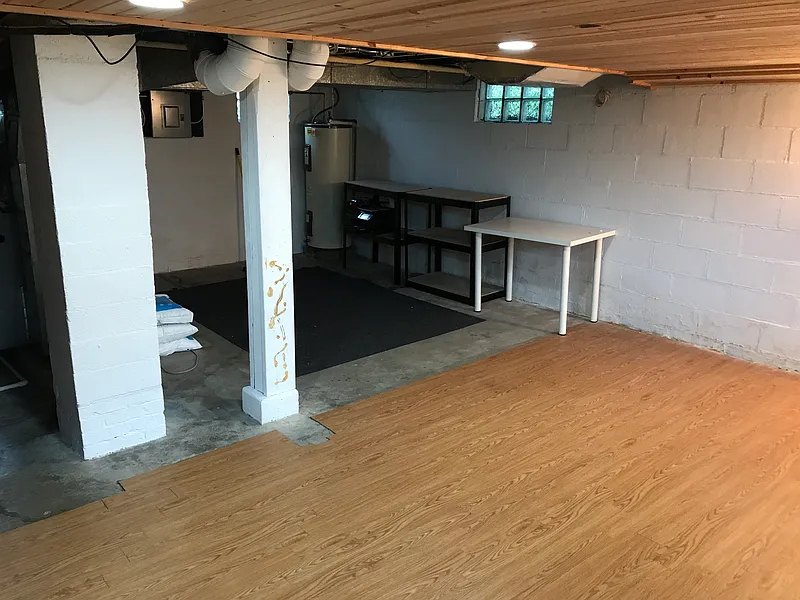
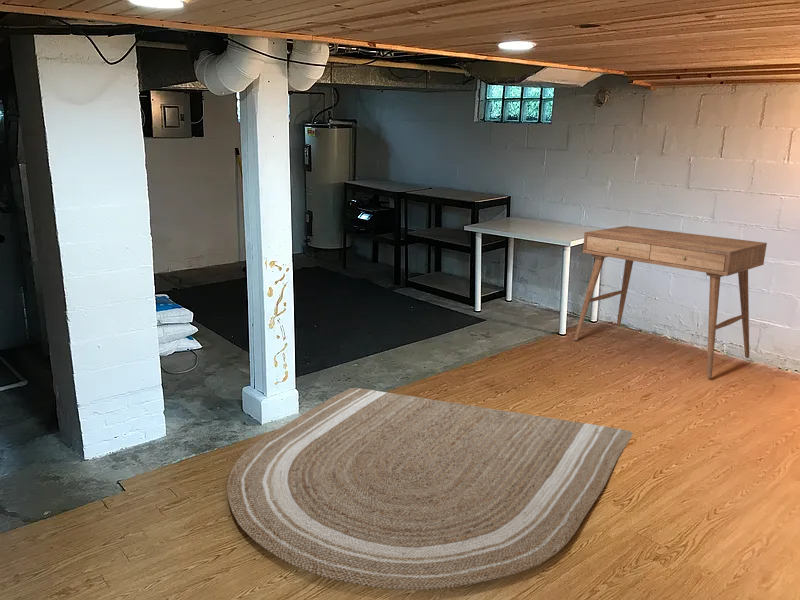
+ rug [226,387,634,591]
+ desk [573,225,768,379]
